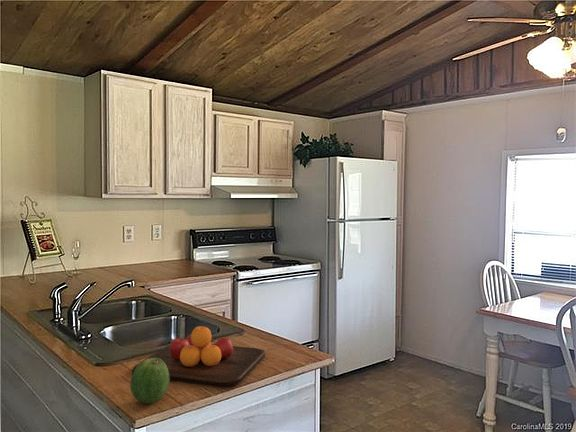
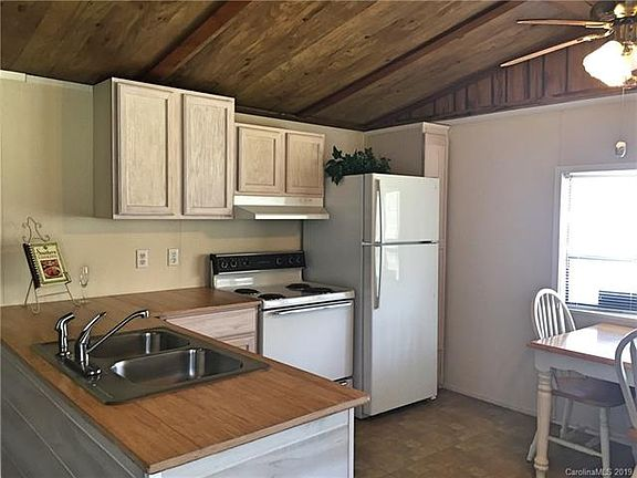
- fruit [129,358,171,404]
- chopping board [131,325,266,386]
